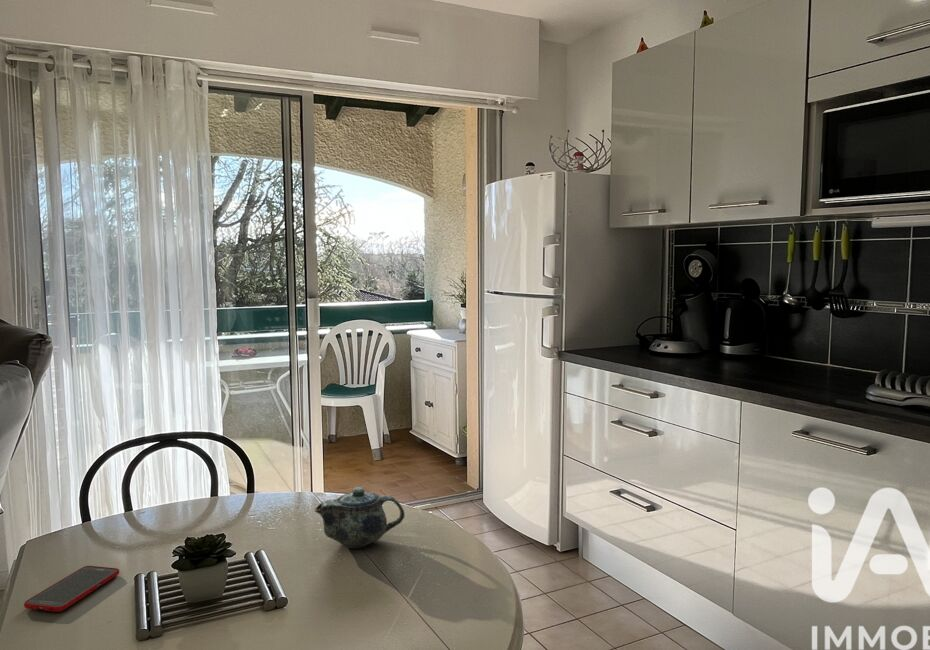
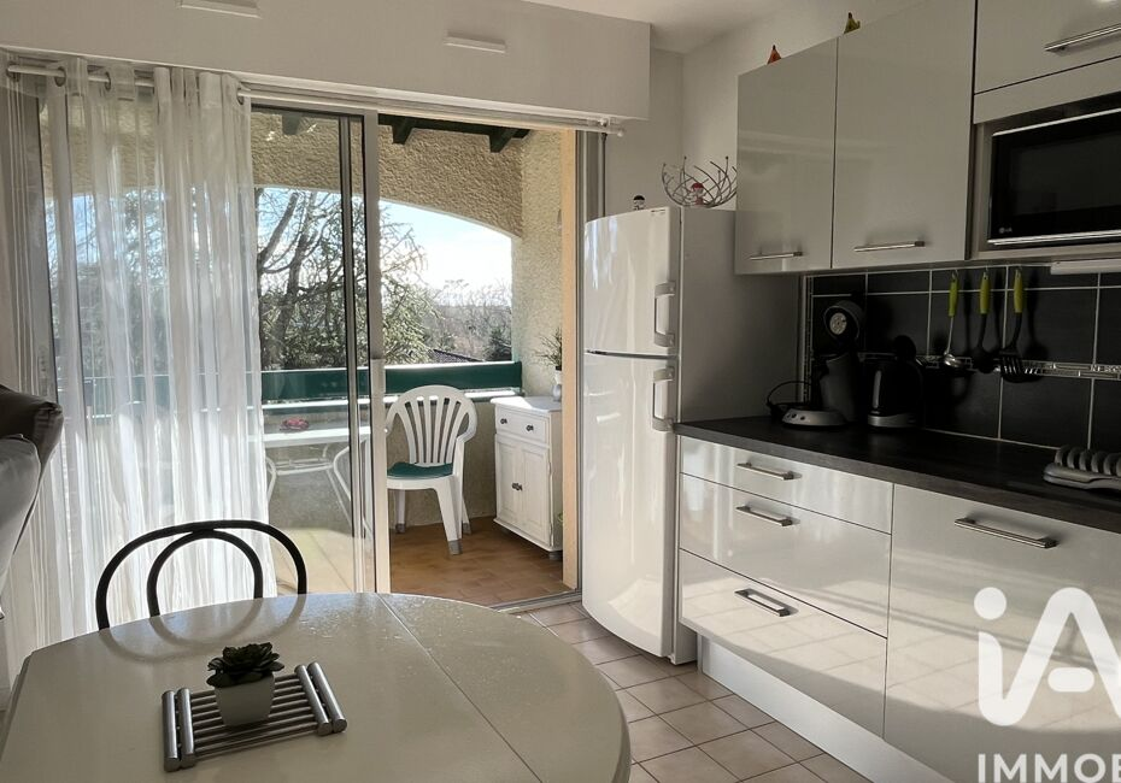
- chinaware [314,486,406,549]
- cell phone [23,565,120,613]
